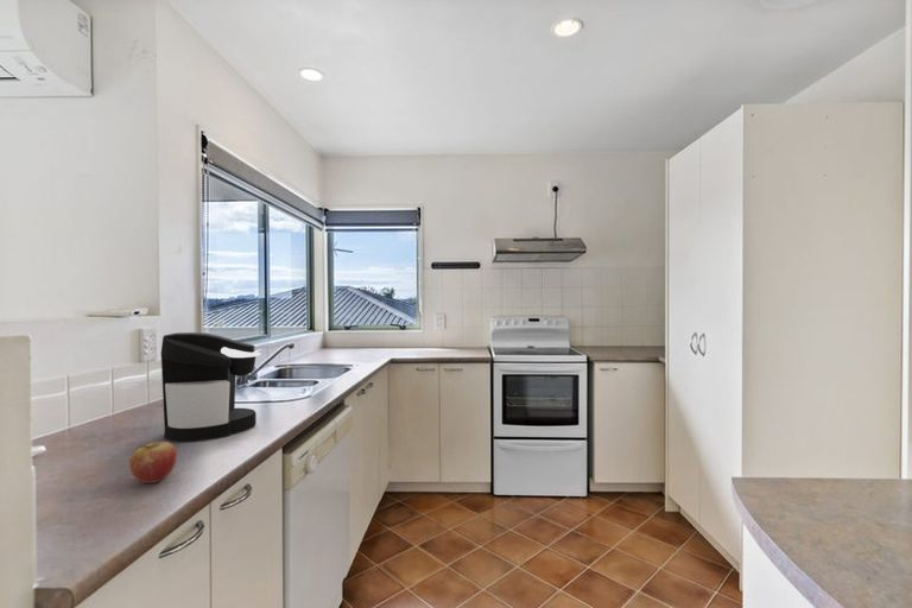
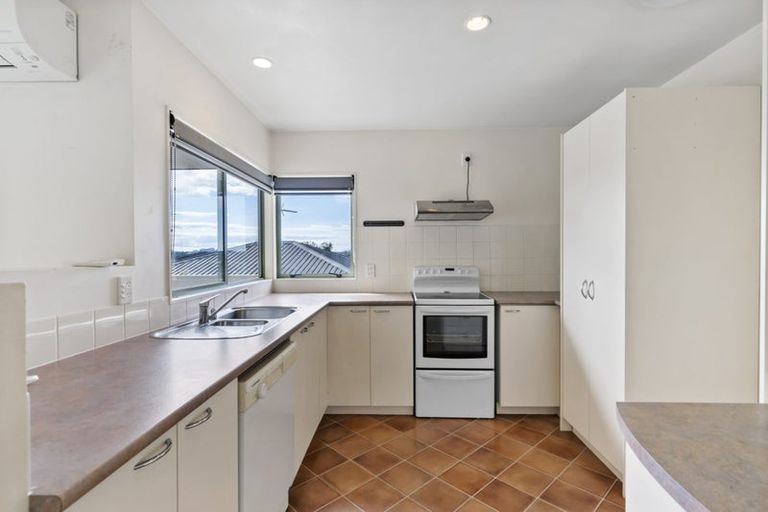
- coffee maker [160,331,262,443]
- fruit [128,441,178,484]
